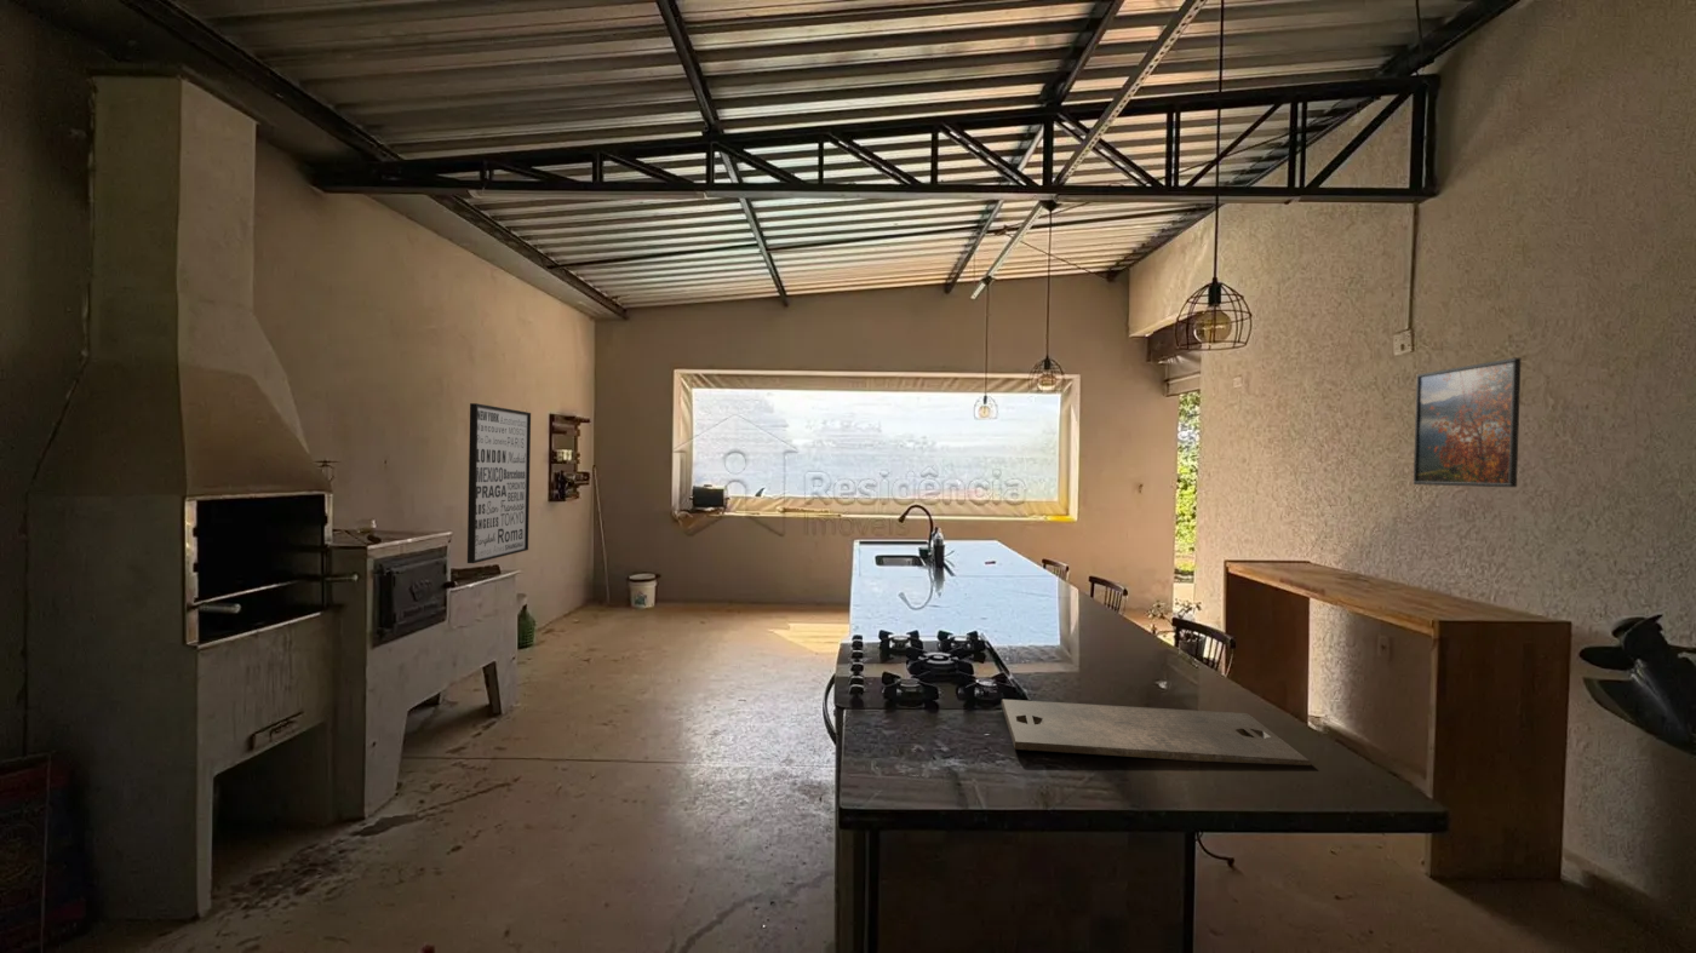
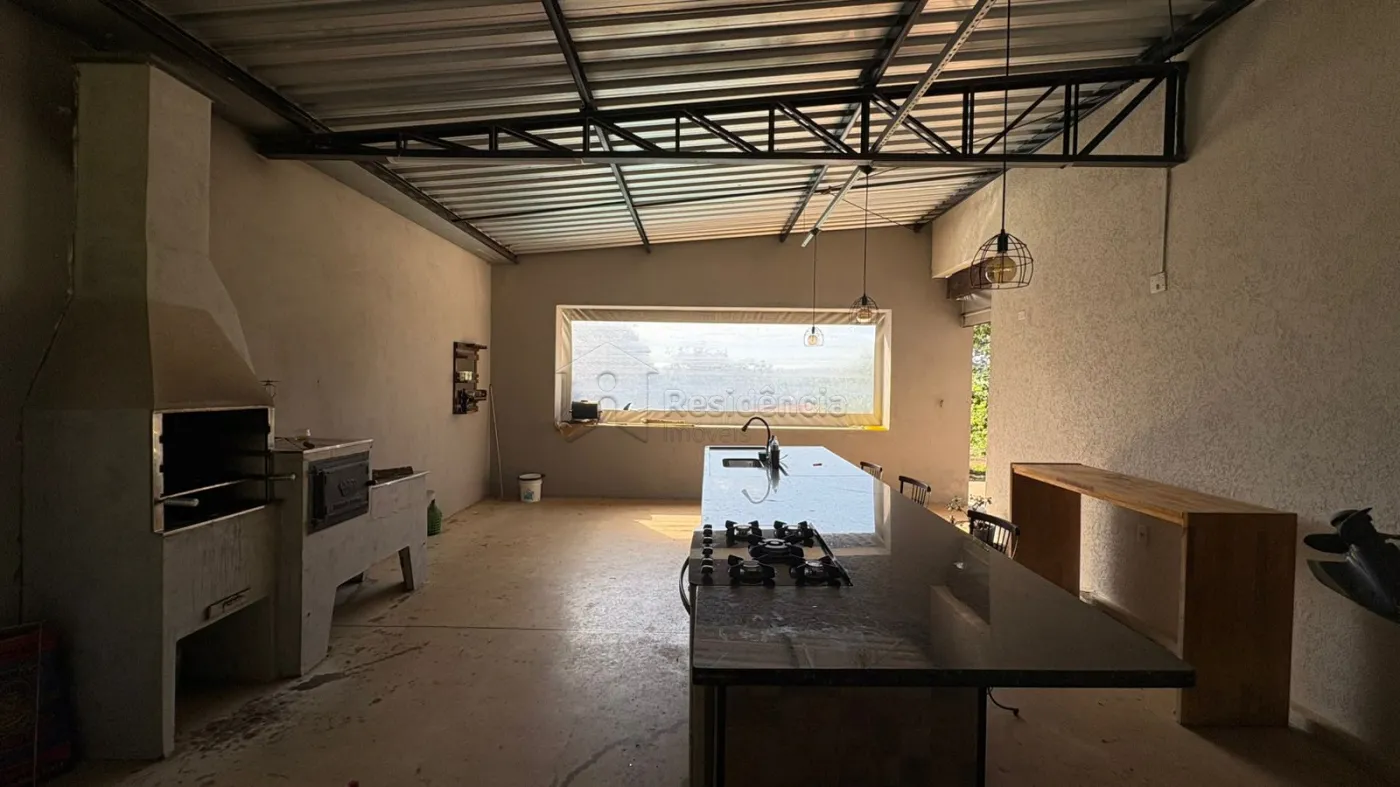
- wall art [466,402,532,564]
- cutting board [1001,699,1312,767]
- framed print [1413,357,1522,488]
